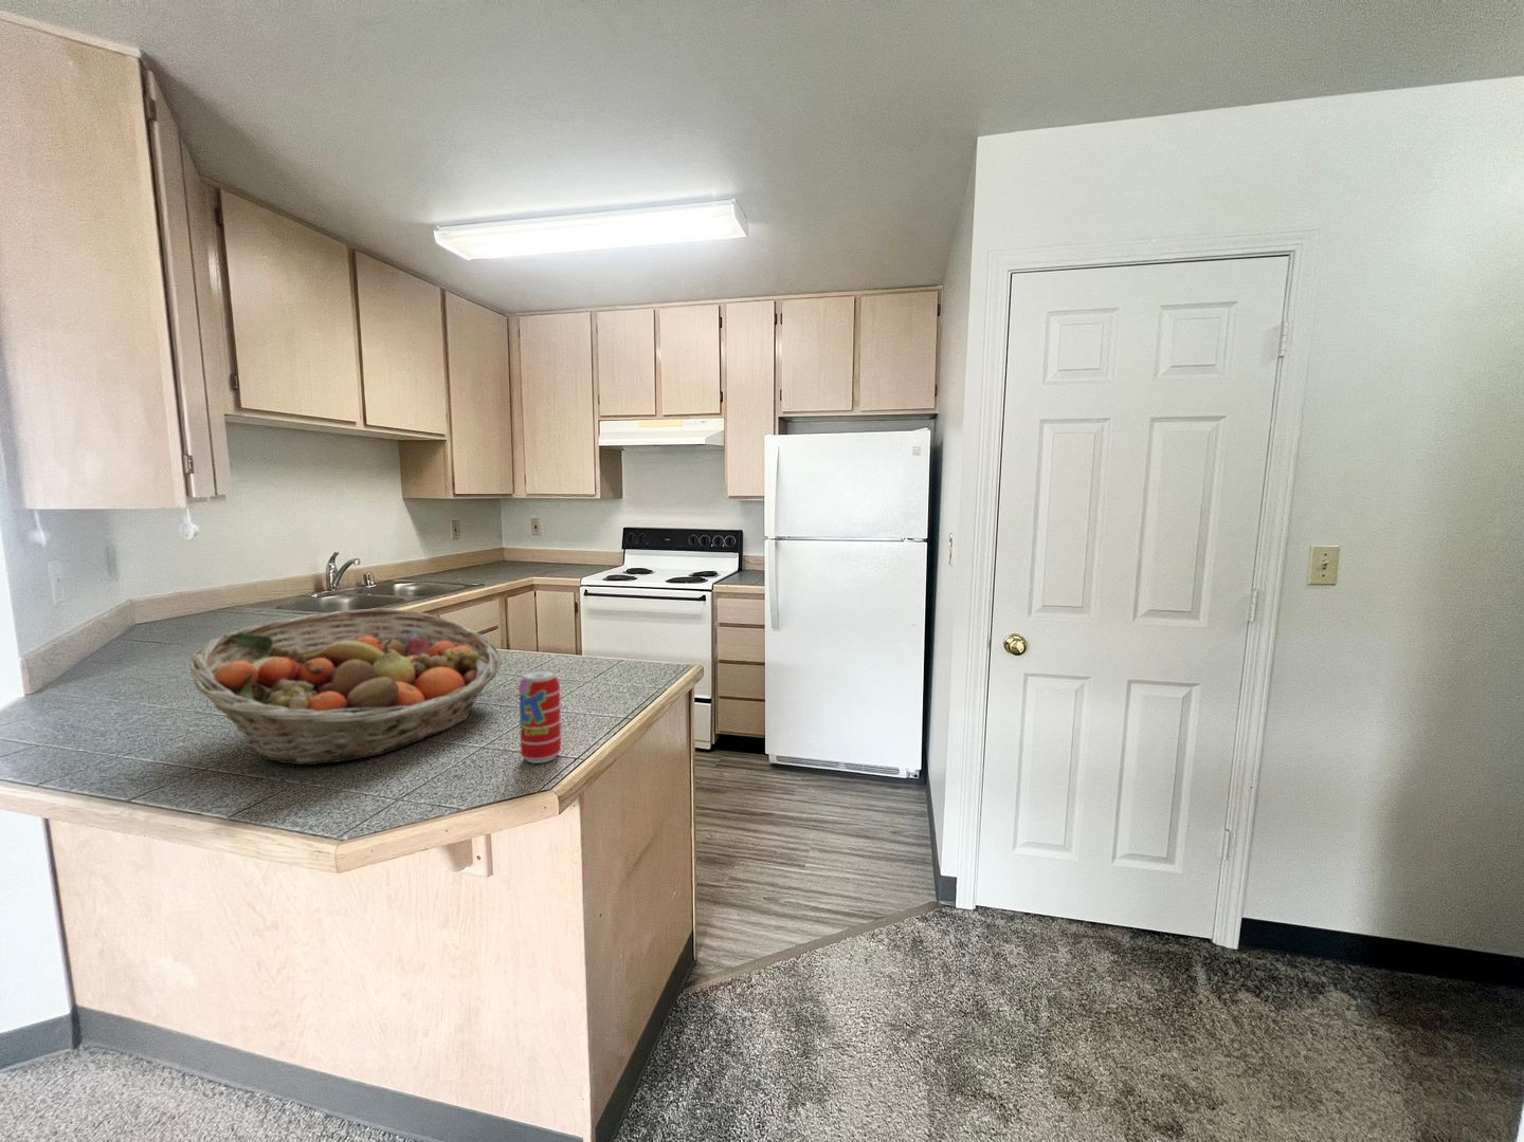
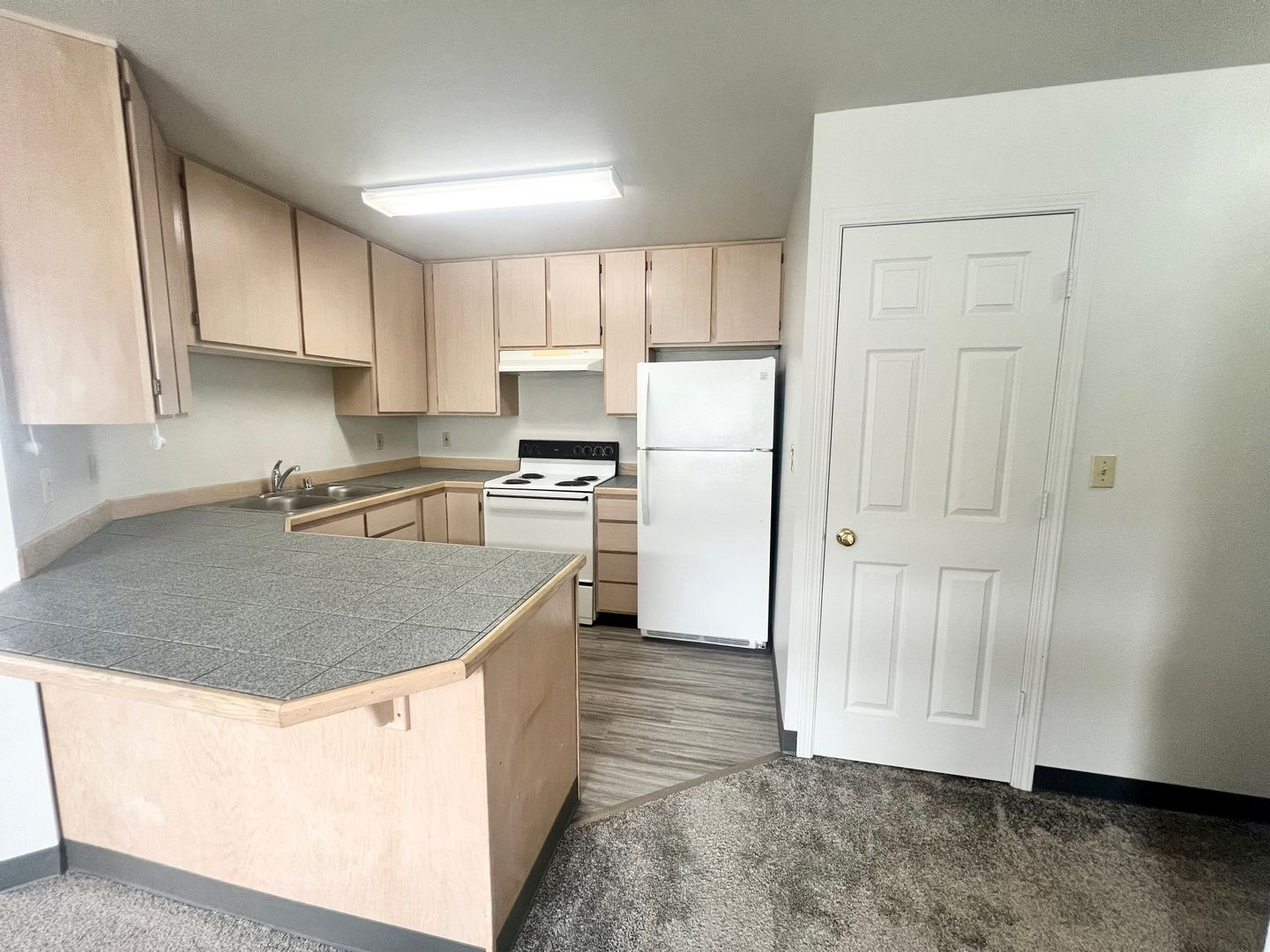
- beverage can [517,668,562,764]
- fruit basket [188,607,503,765]
